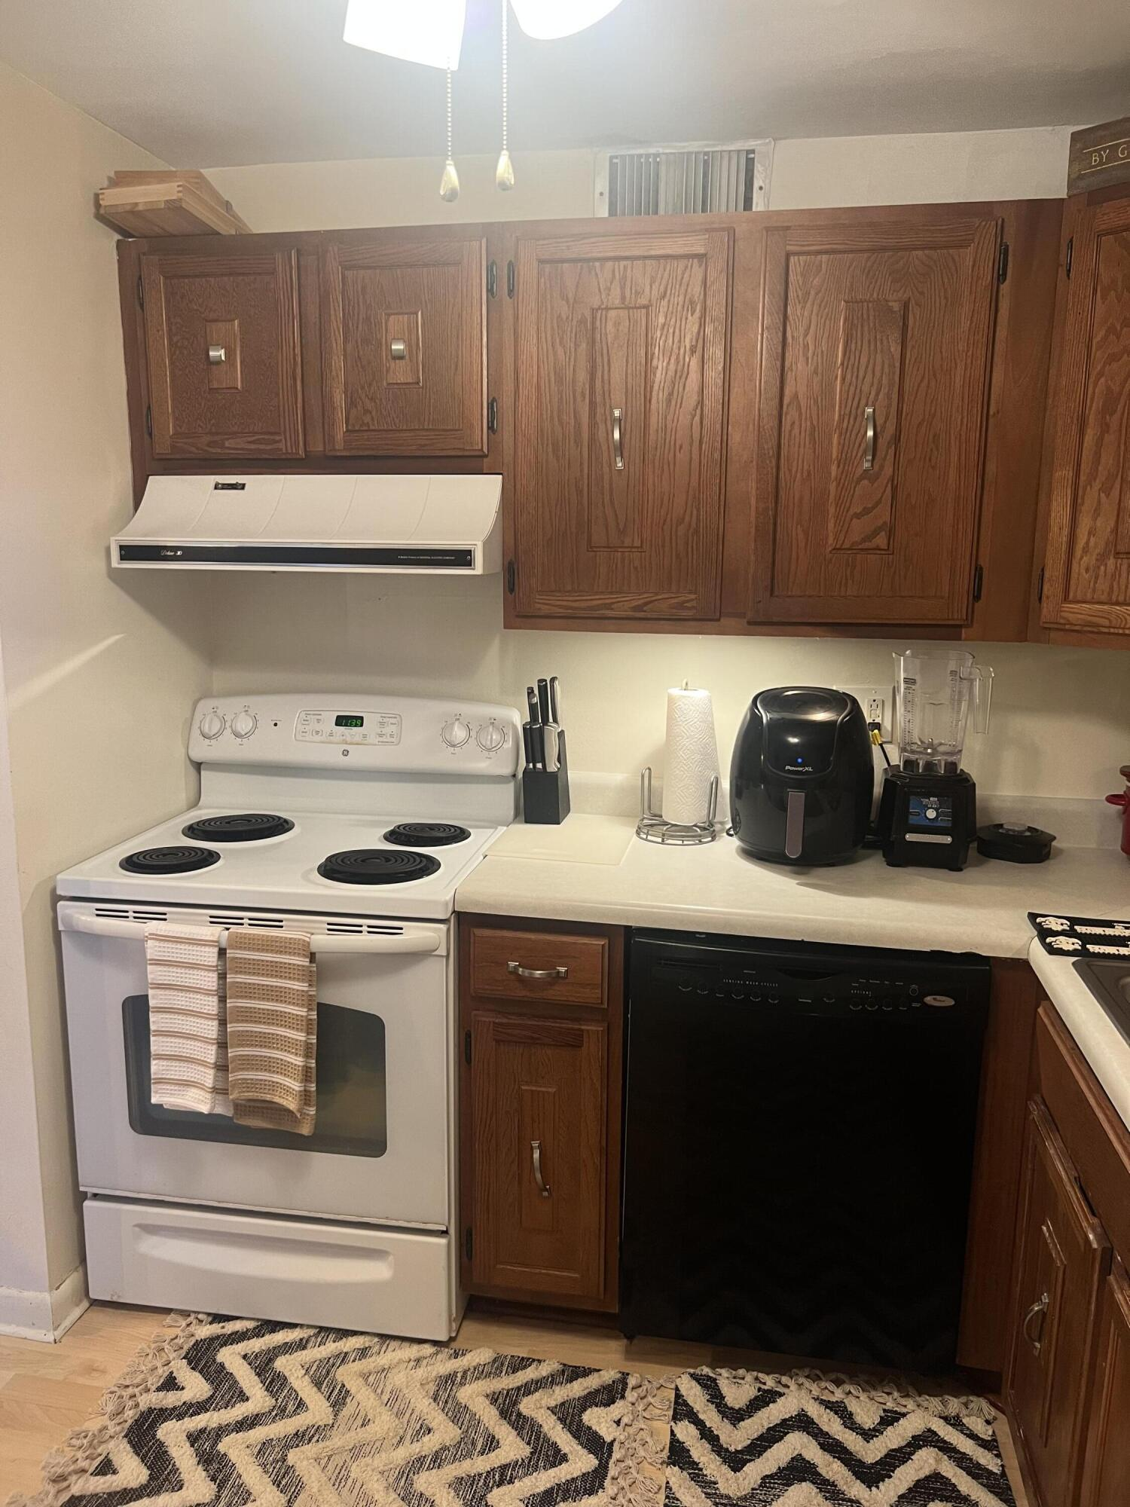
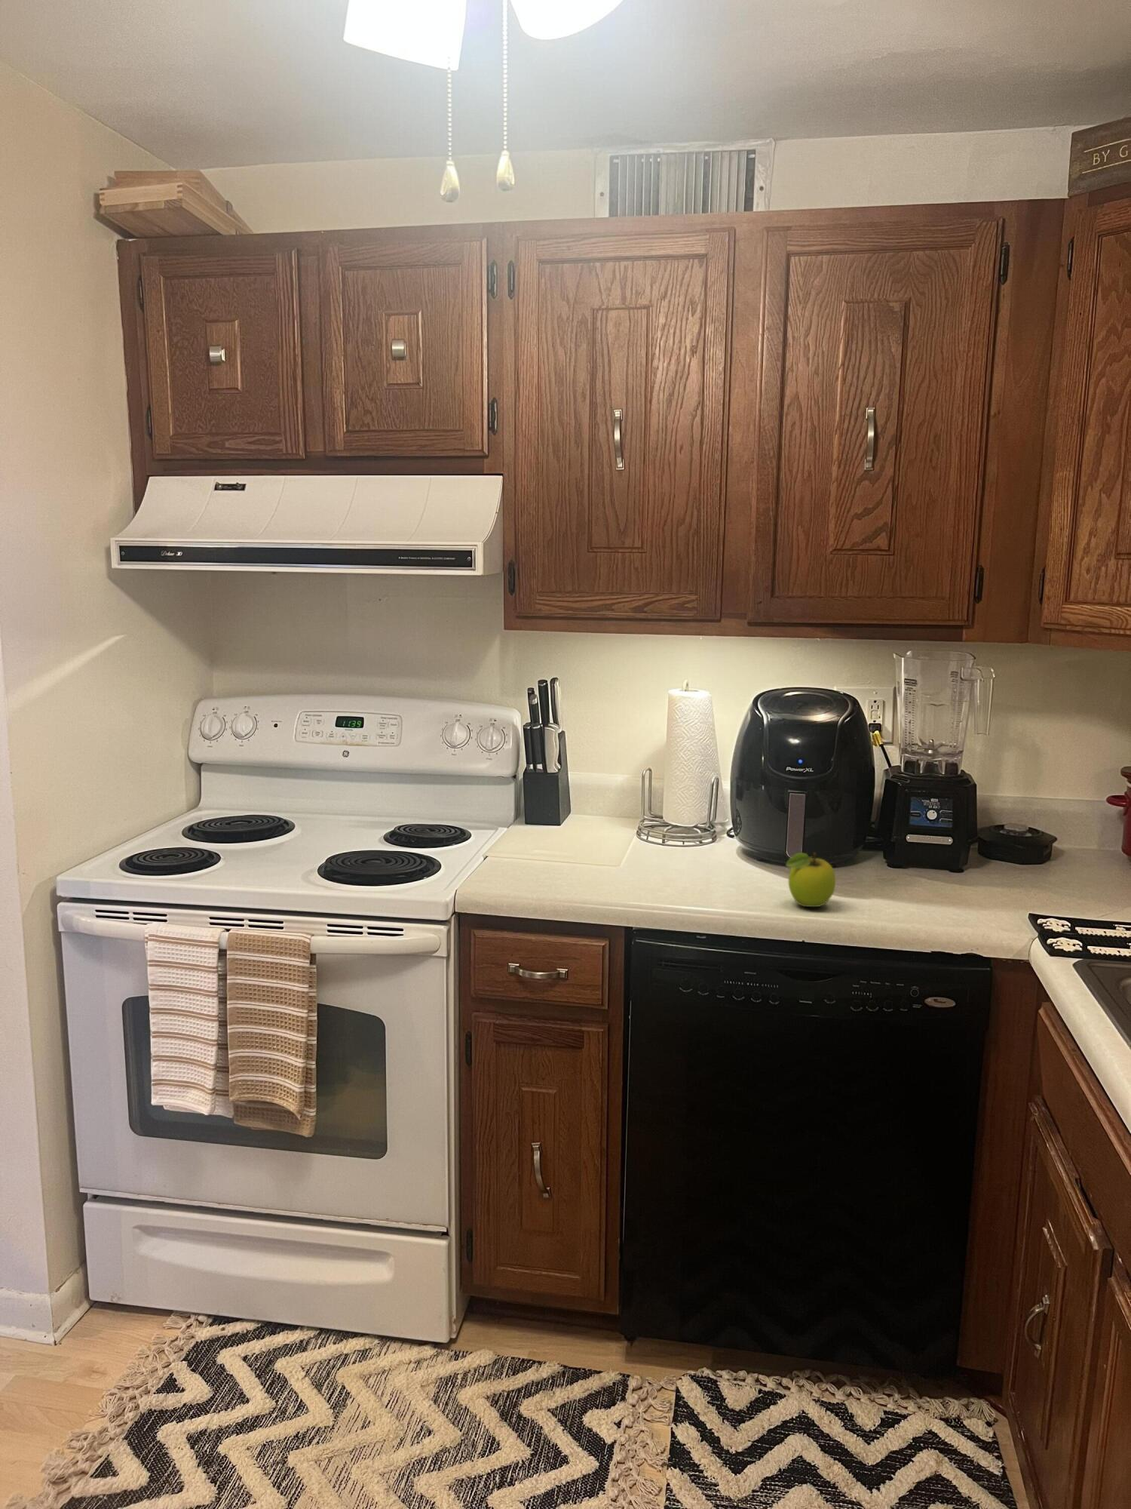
+ fruit [785,852,836,908]
